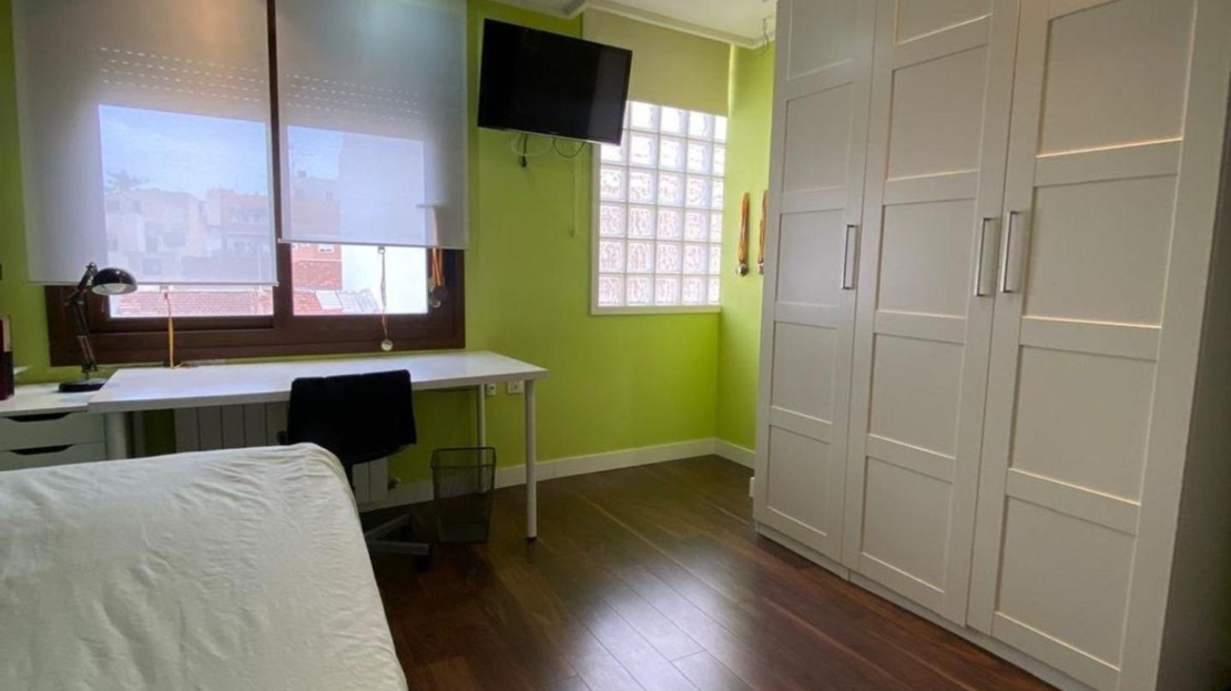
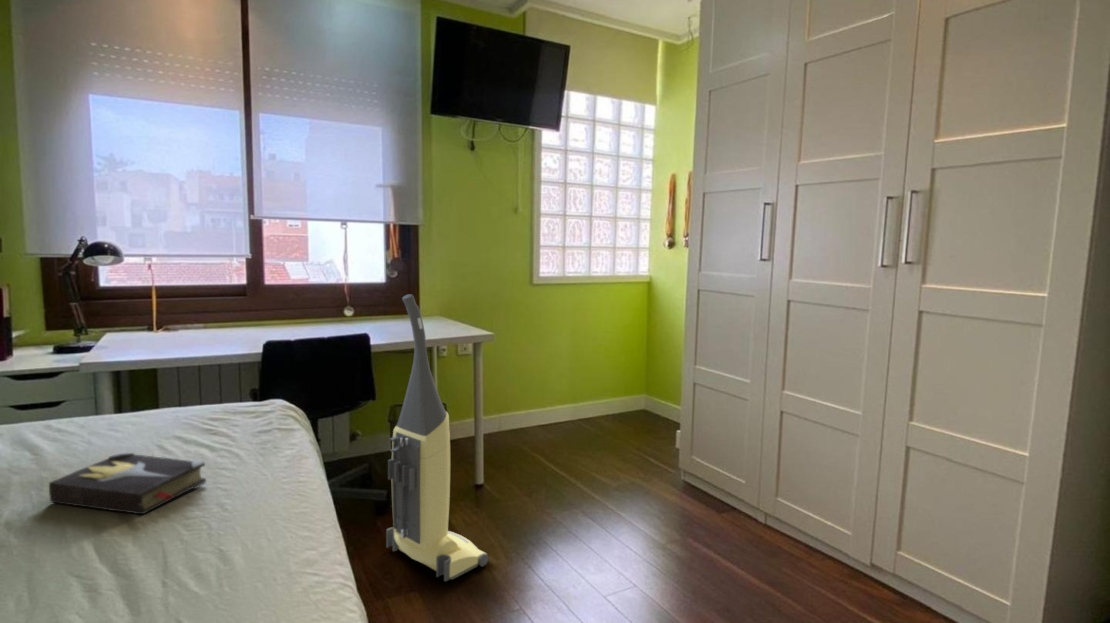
+ vacuum cleaner [385,293,489,582]
+ hardback book [48,451,207,515]
